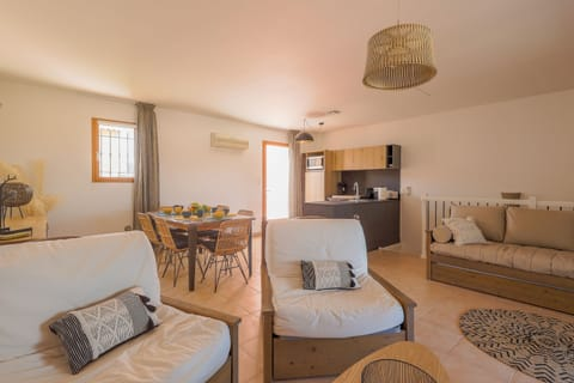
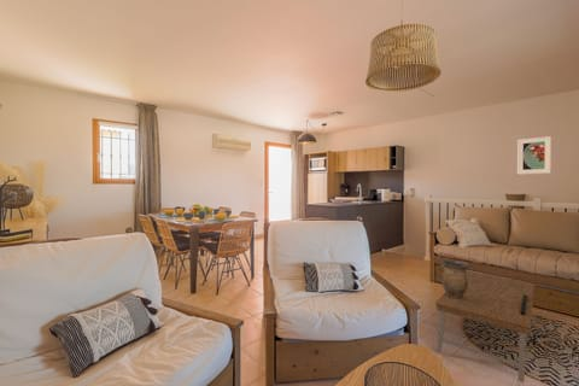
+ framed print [516,135,552,175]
+ ceramic vessel [440,259,469,298]
+ coffee table [434,270,536,384]
